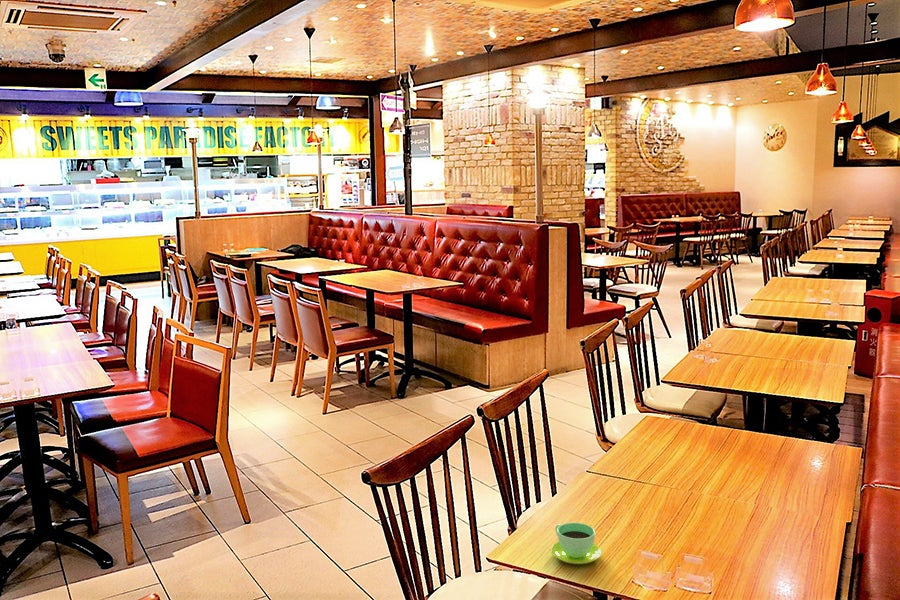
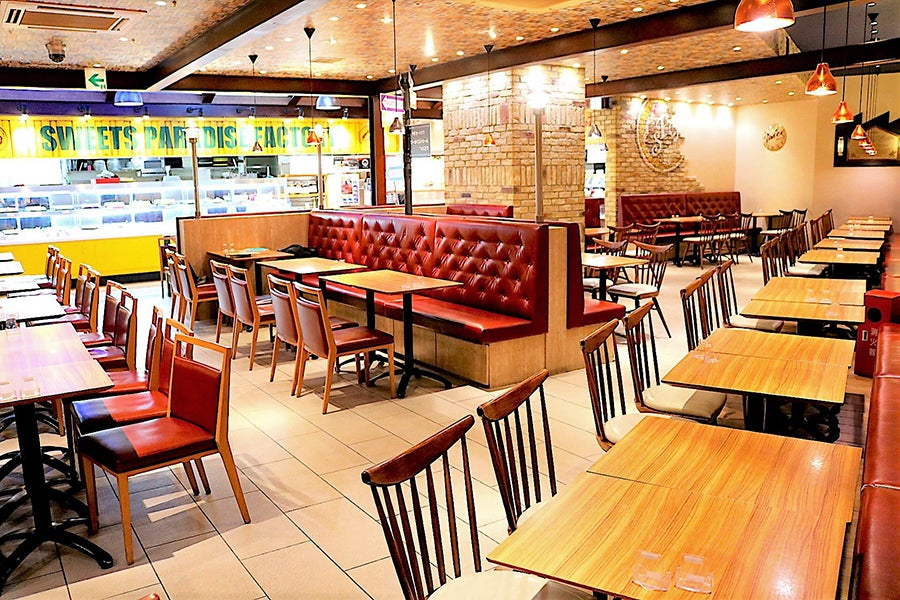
- cup [550,522,602,565]
